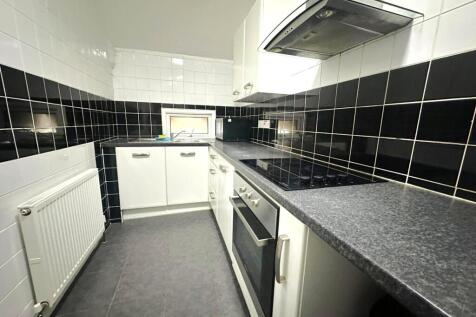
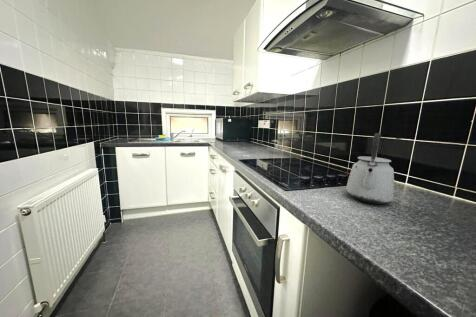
+ kettle [345,132,395,205]
